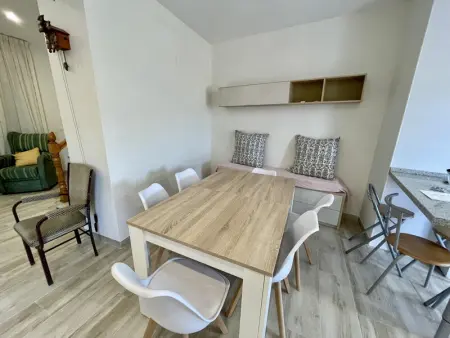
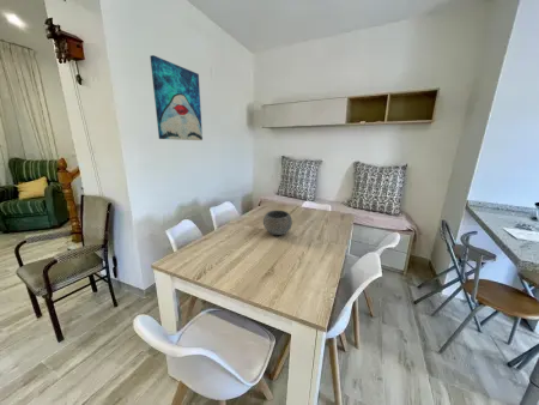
+ bowl [262,210,293,236]
+ wall art [149,54,204,141]
